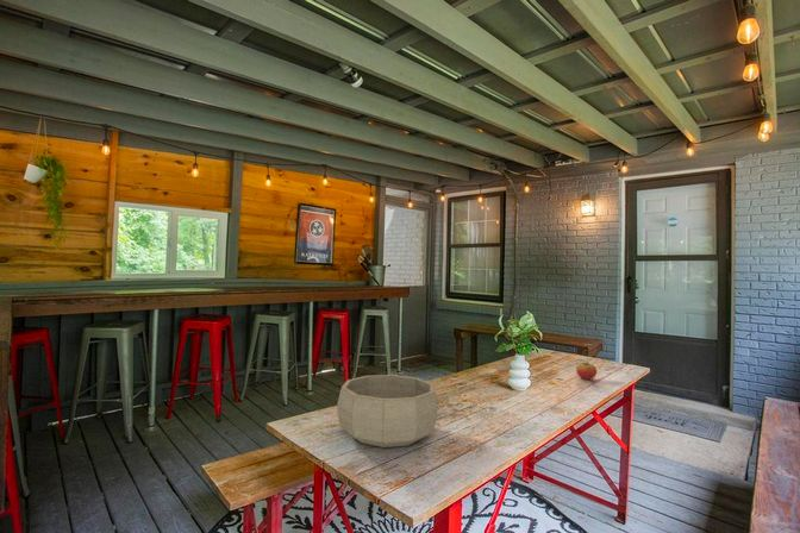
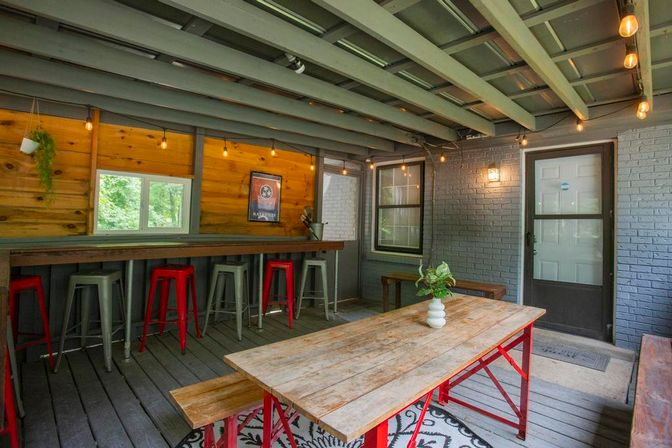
- decorative bowl [336,374,438,449]
- fruit [575,357,598,381]
